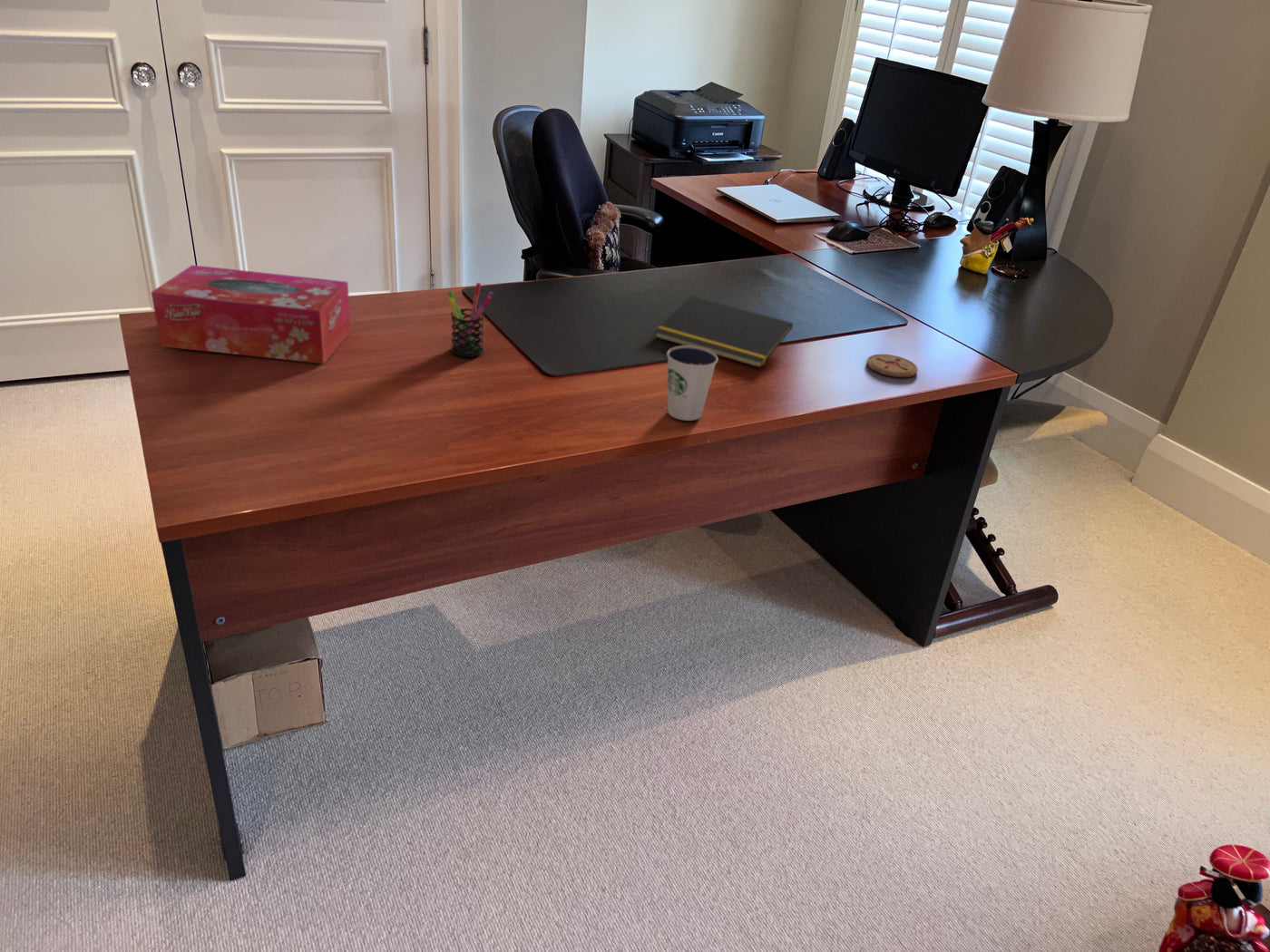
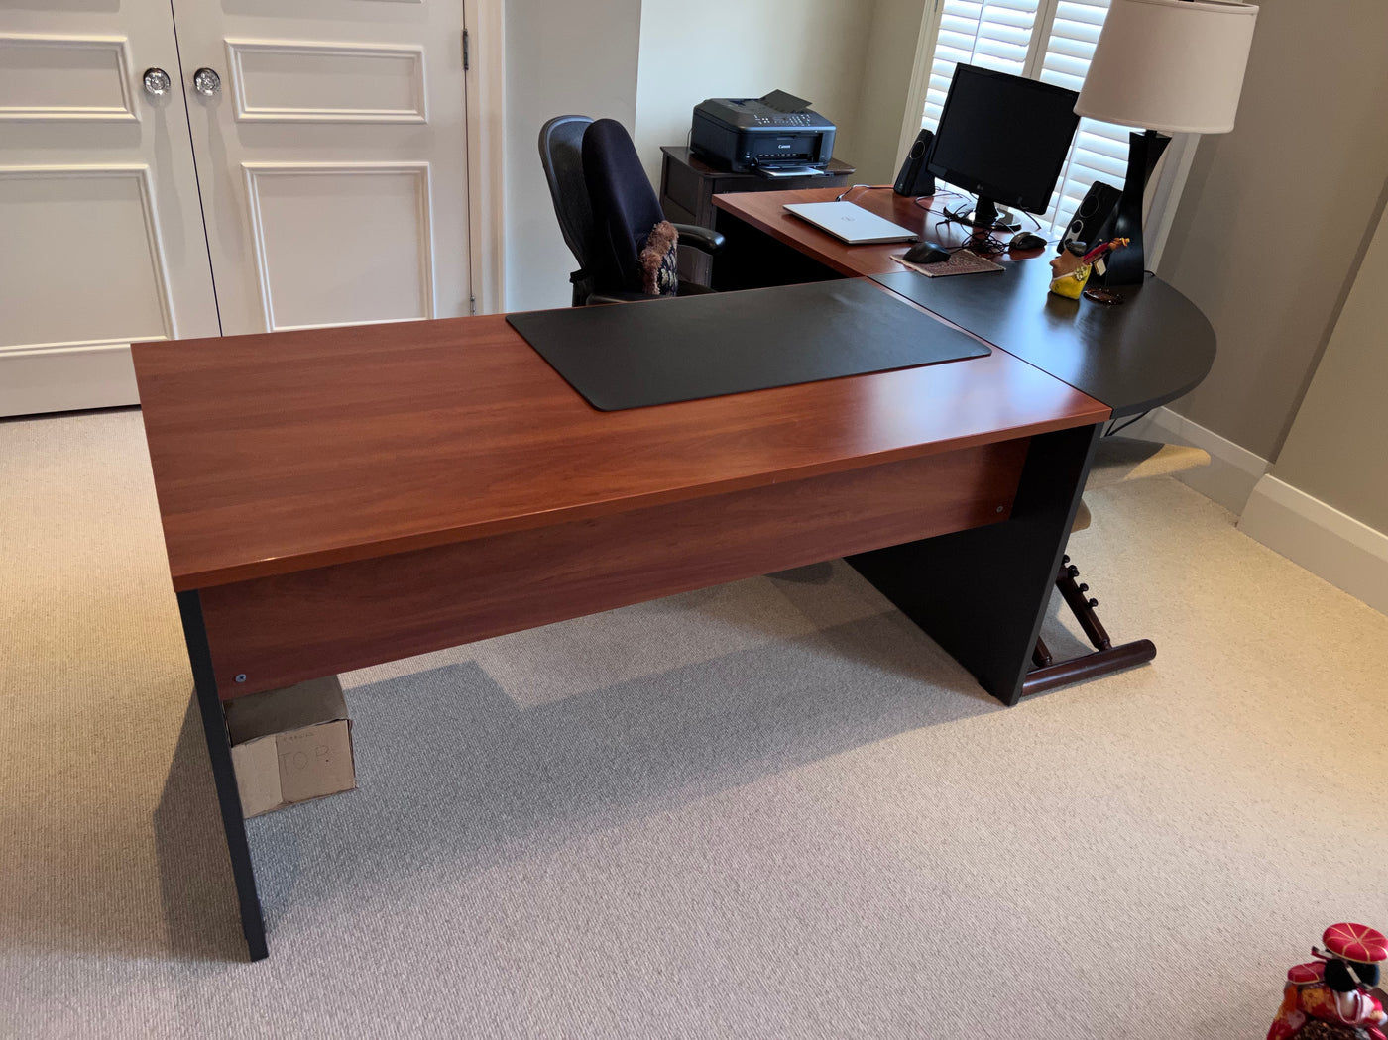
- pen holder [447,282,493,358]
- notepad [654,295,794,369]
- tissue box [150,264,352,364]
- coaster [865,354,919,378]
- dixie cup [666,345,718,422]
